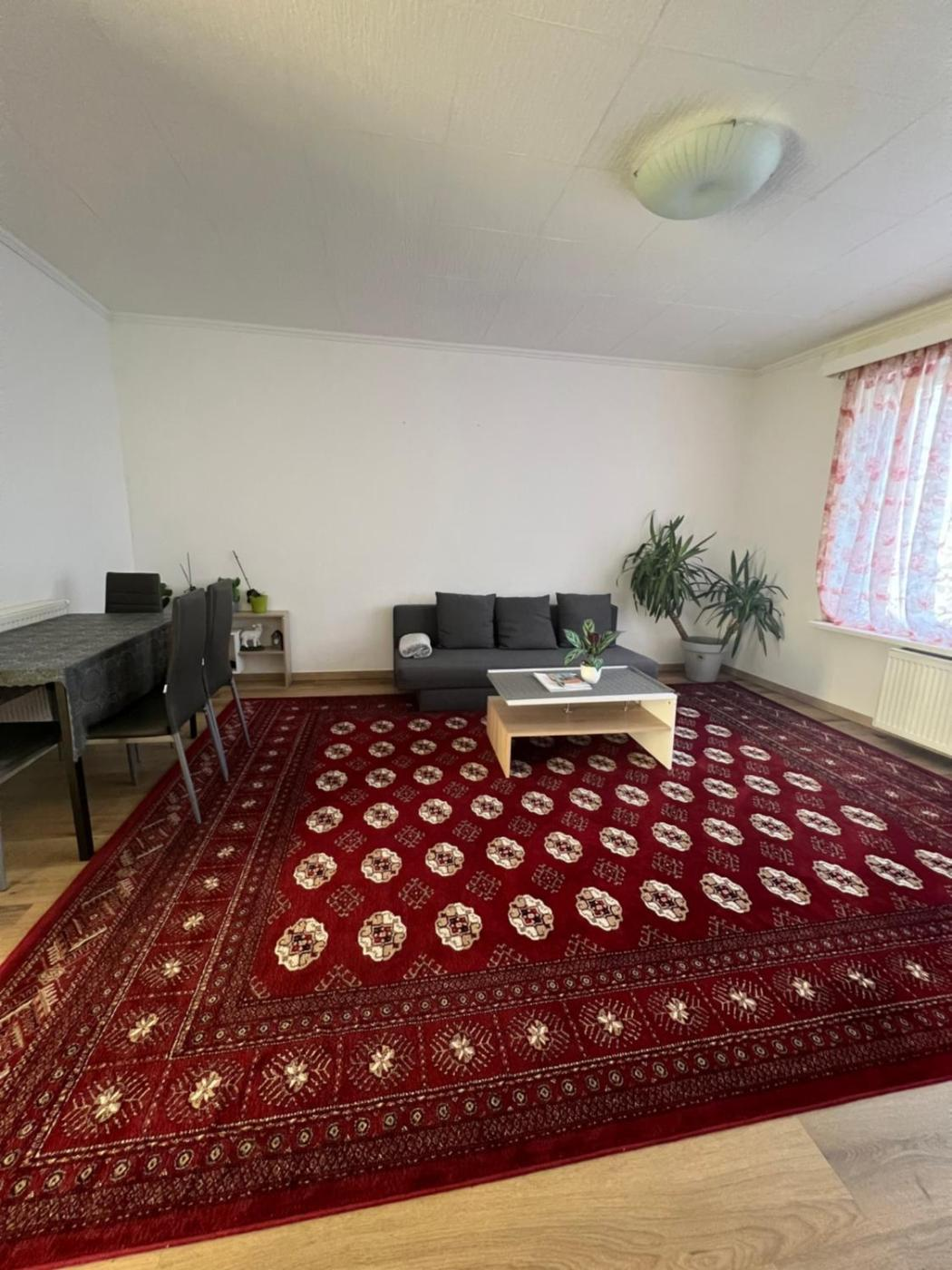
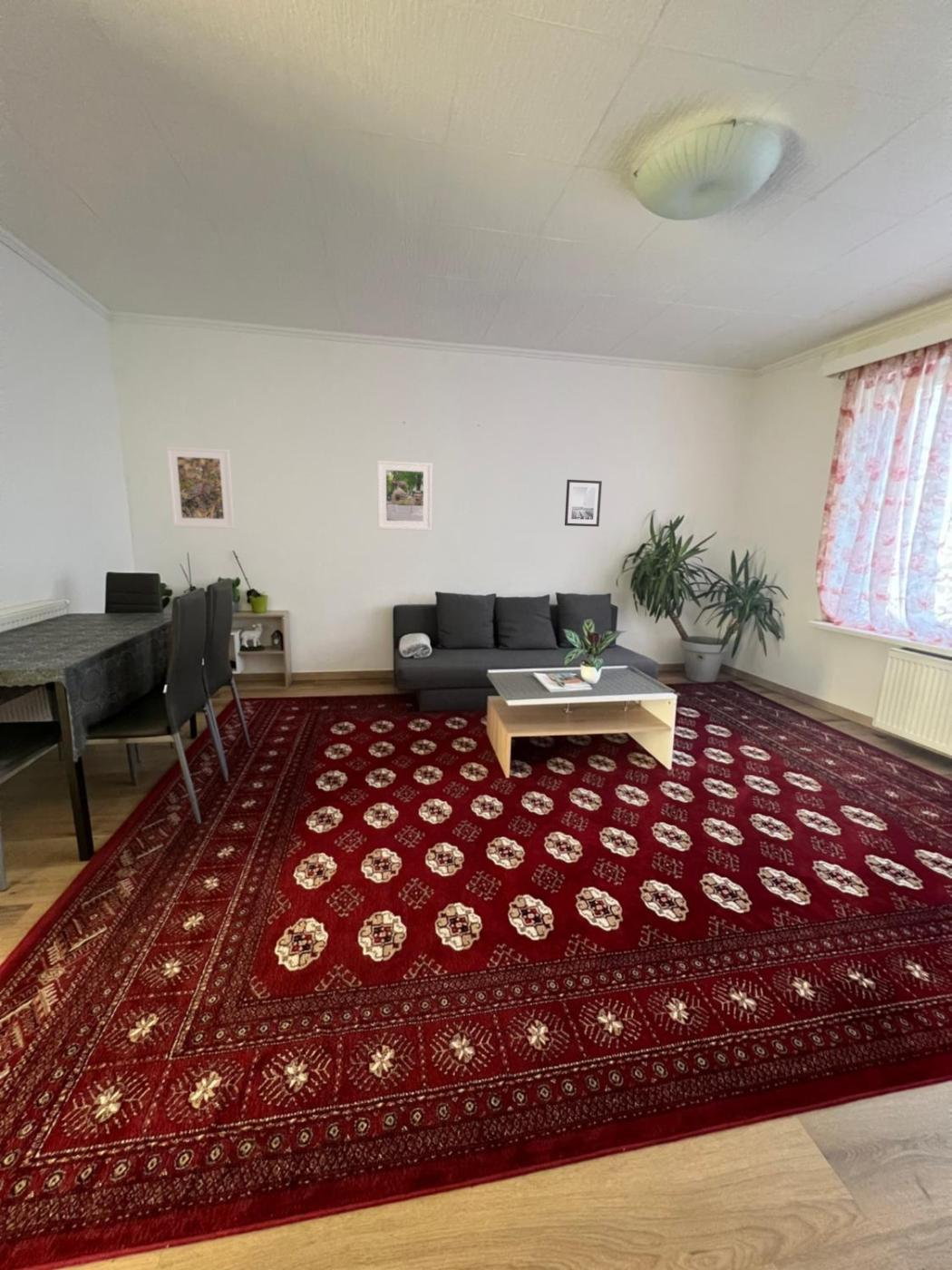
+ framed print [376,459,433,532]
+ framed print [165,445,236,530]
+ wall art [564,479,603,527]
